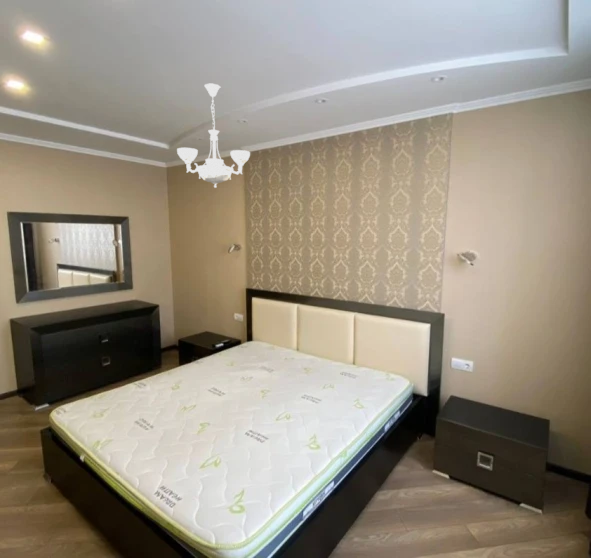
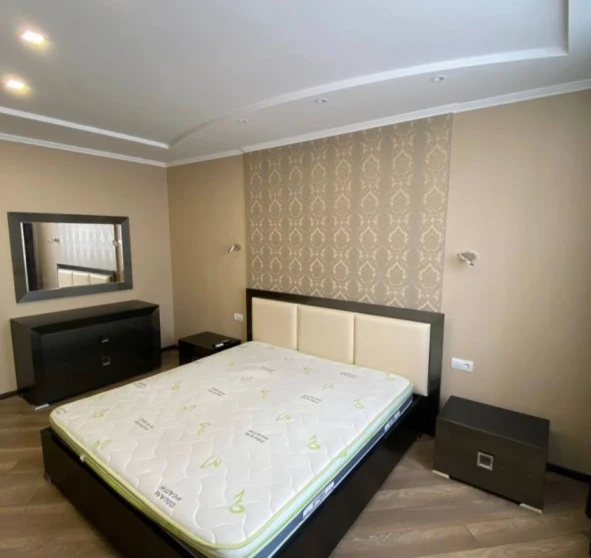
- chandelier [176,82,251,189]
